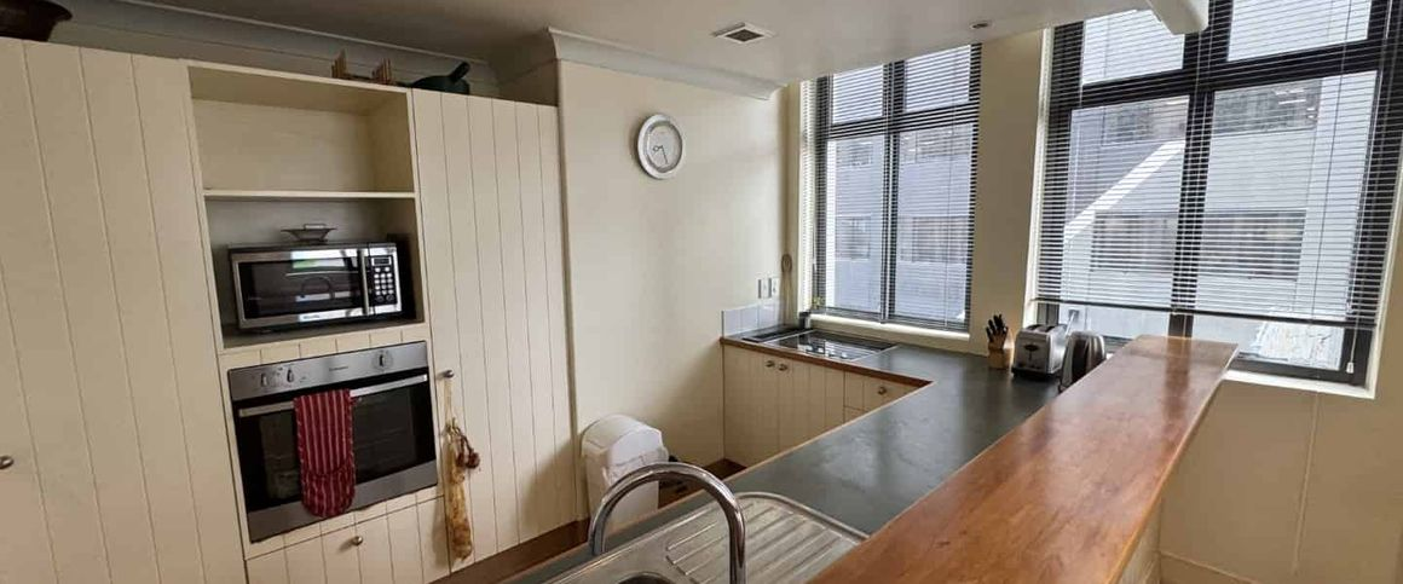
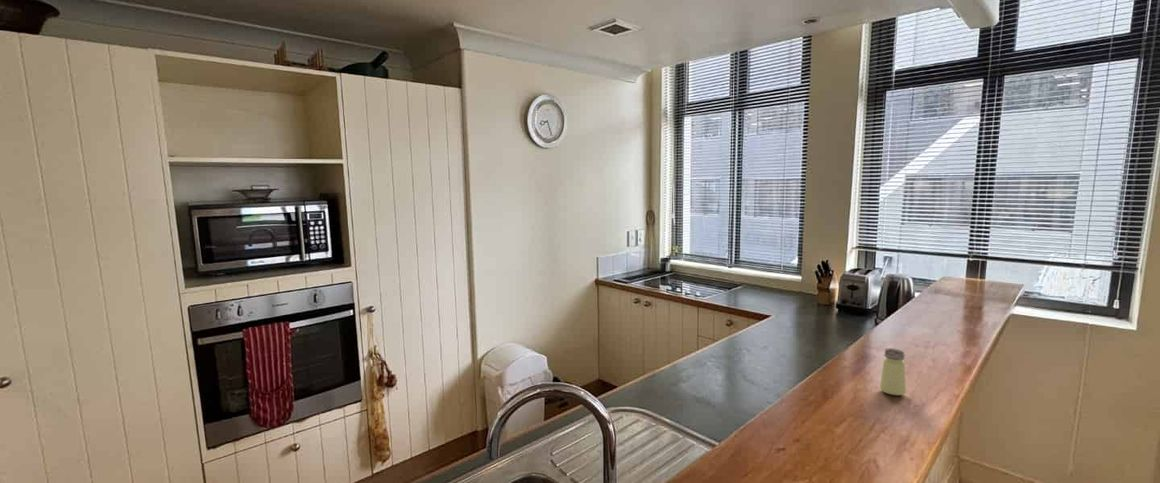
+ saltshaker [879,347,907,396]
